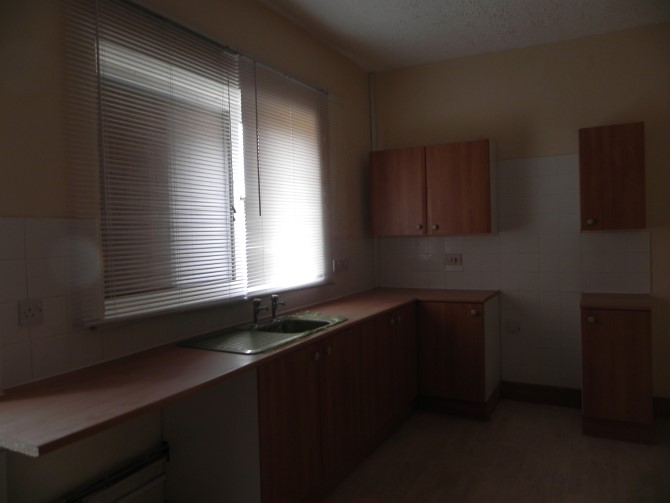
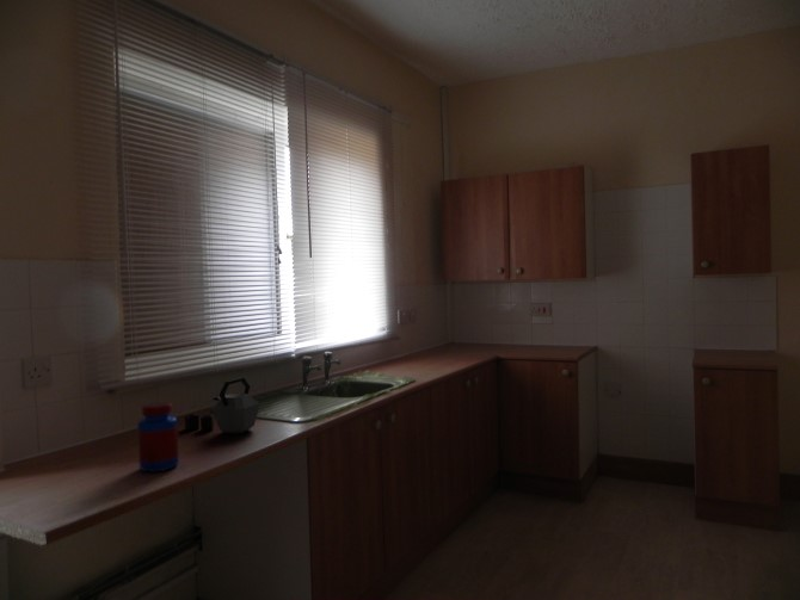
+ kettle [184,377,260,435]
+ jar [136,401,180,472]
